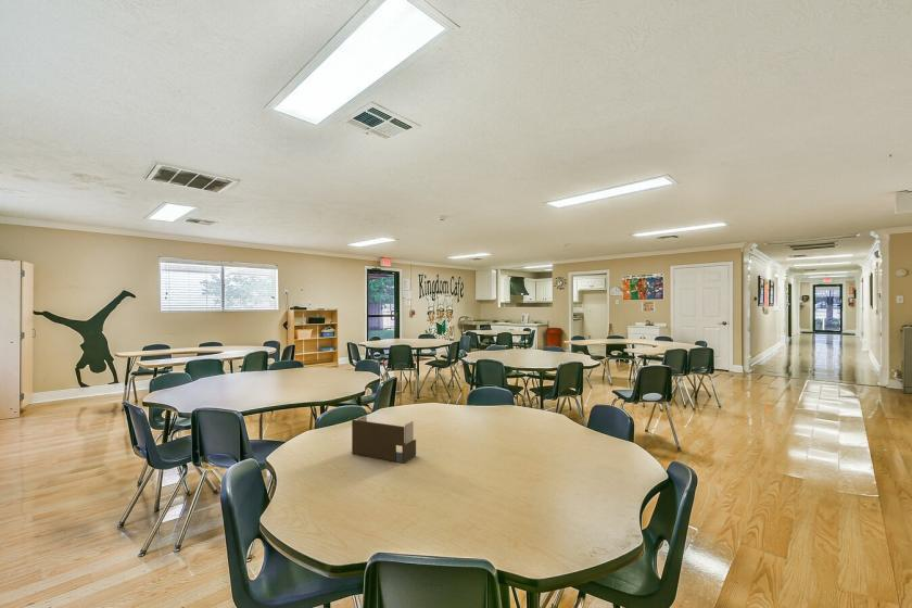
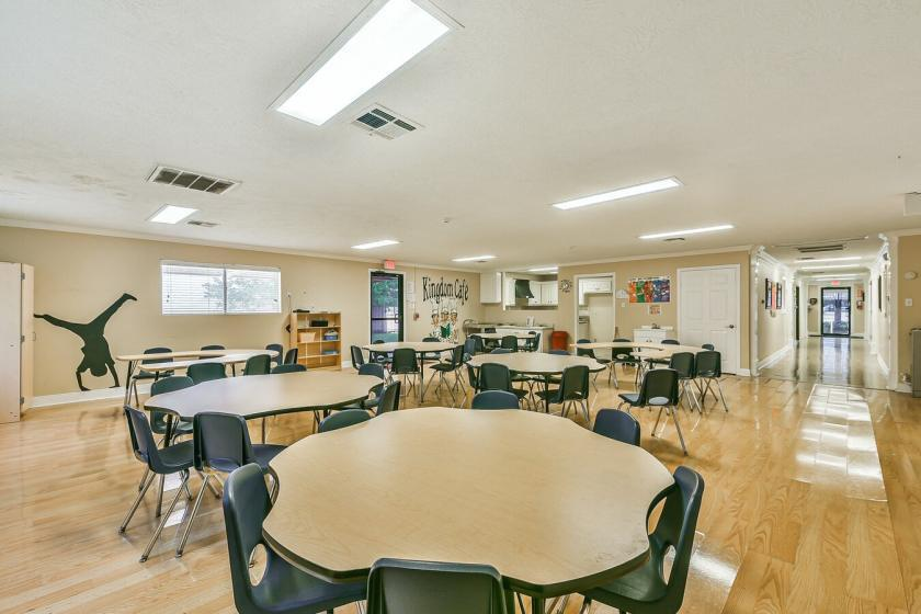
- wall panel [351,414,417,464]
